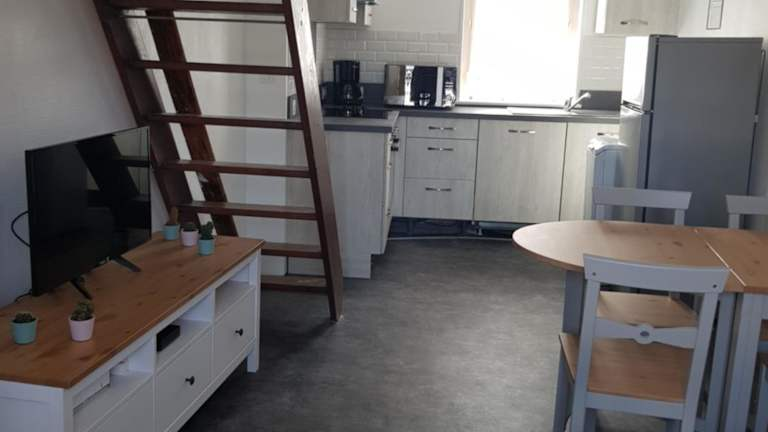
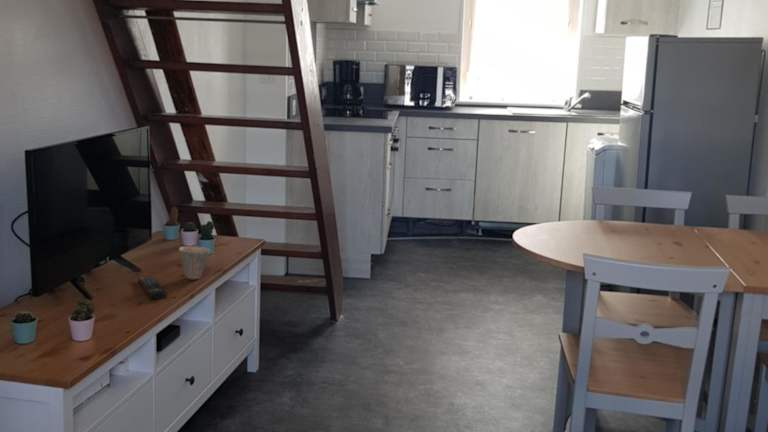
+ remote control [137,276,167,300]
+ cup [178,245,210,280]
